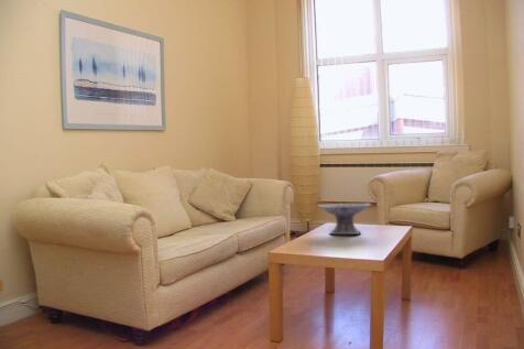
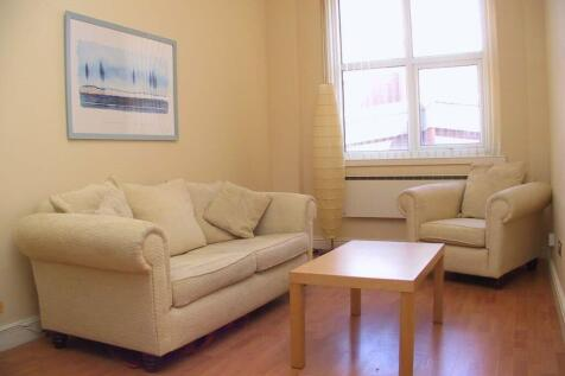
- decorative bowl [317,203,372,236]
